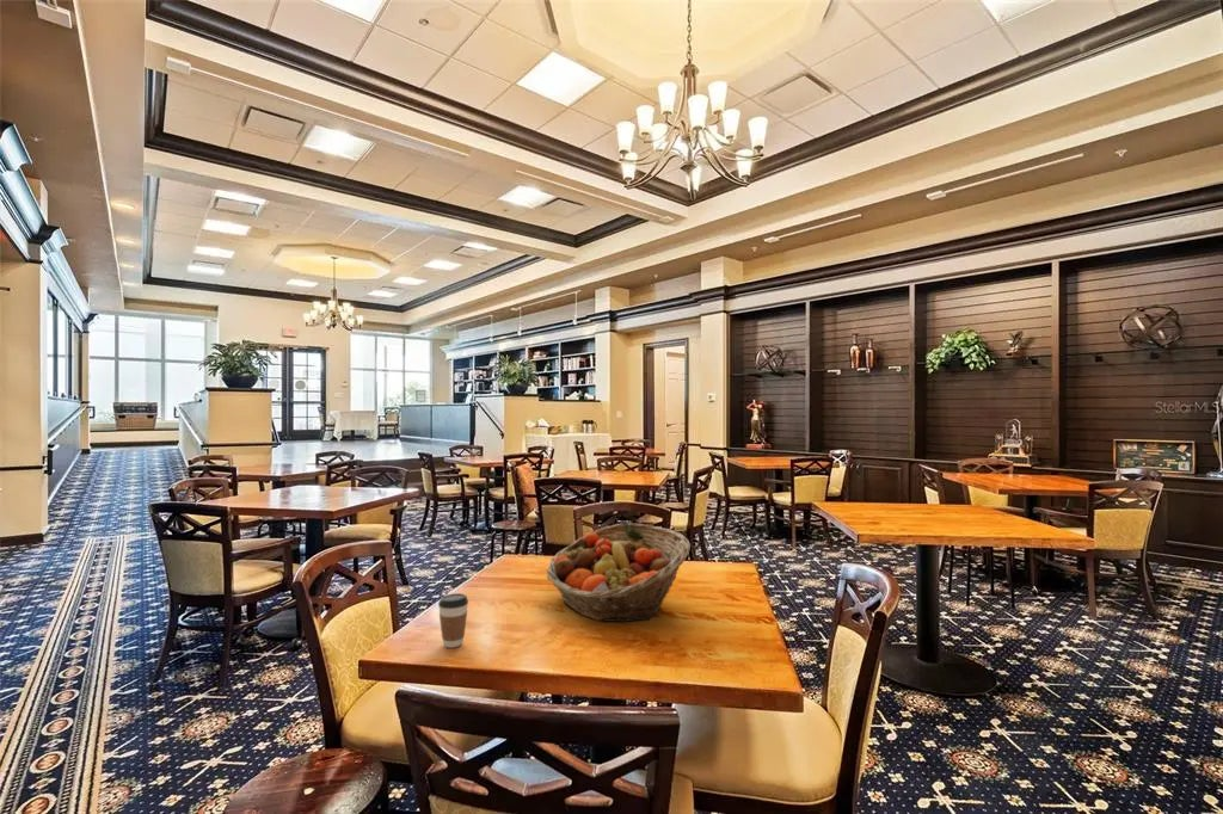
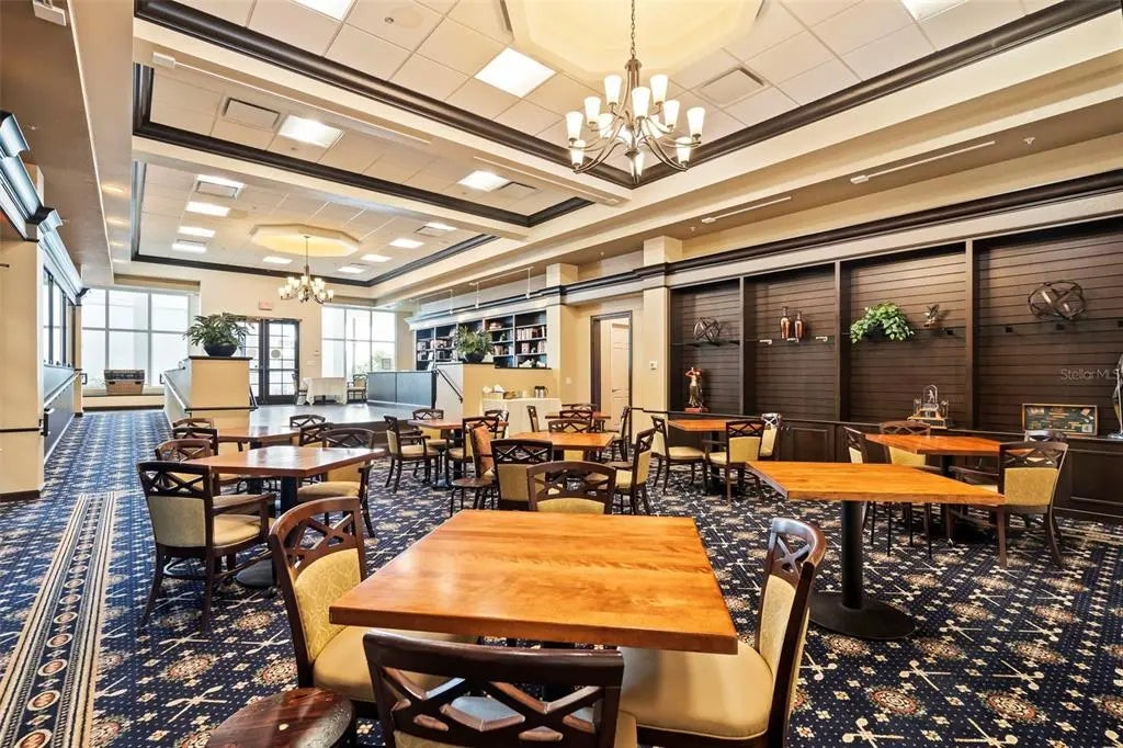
- fruit basket [546,522,692,623]
- coffee cup [437,592,469,649]
